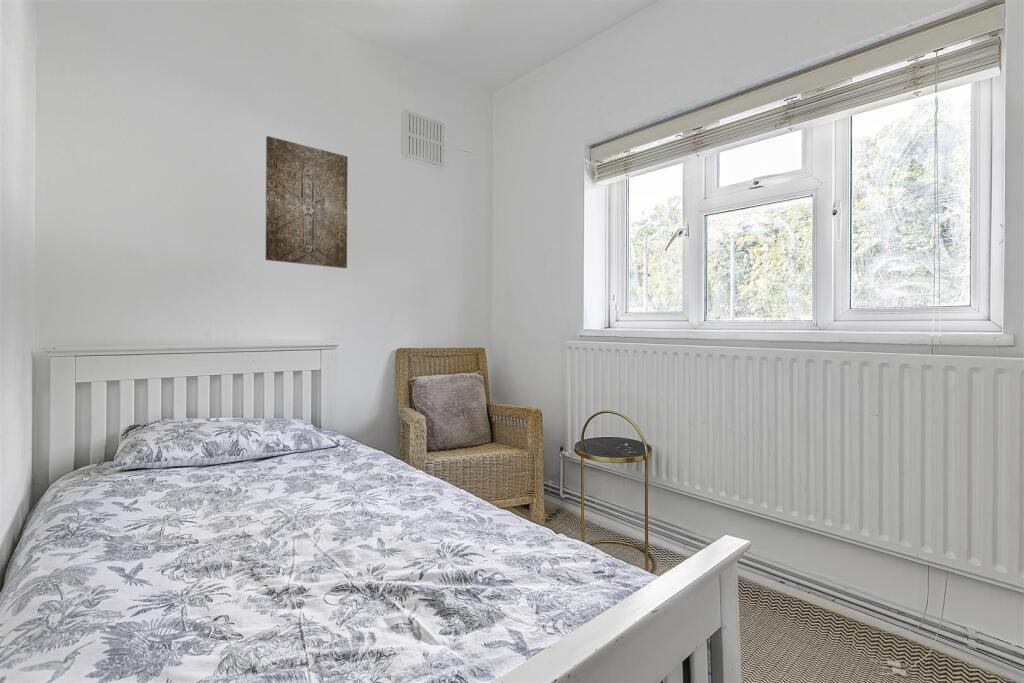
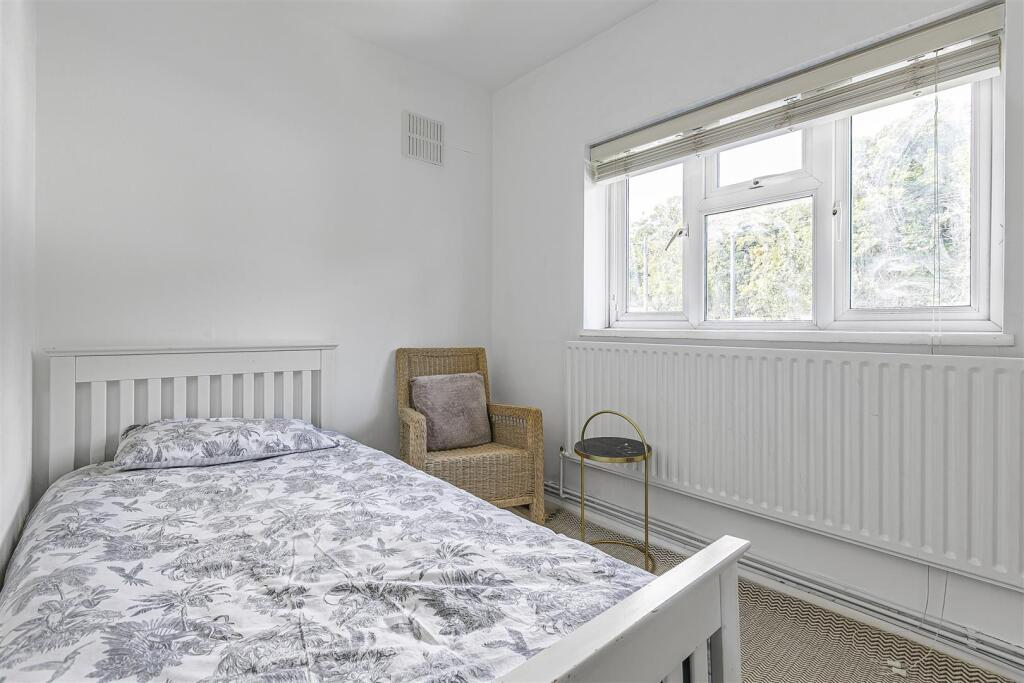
- wall art [265,135,349,269]
